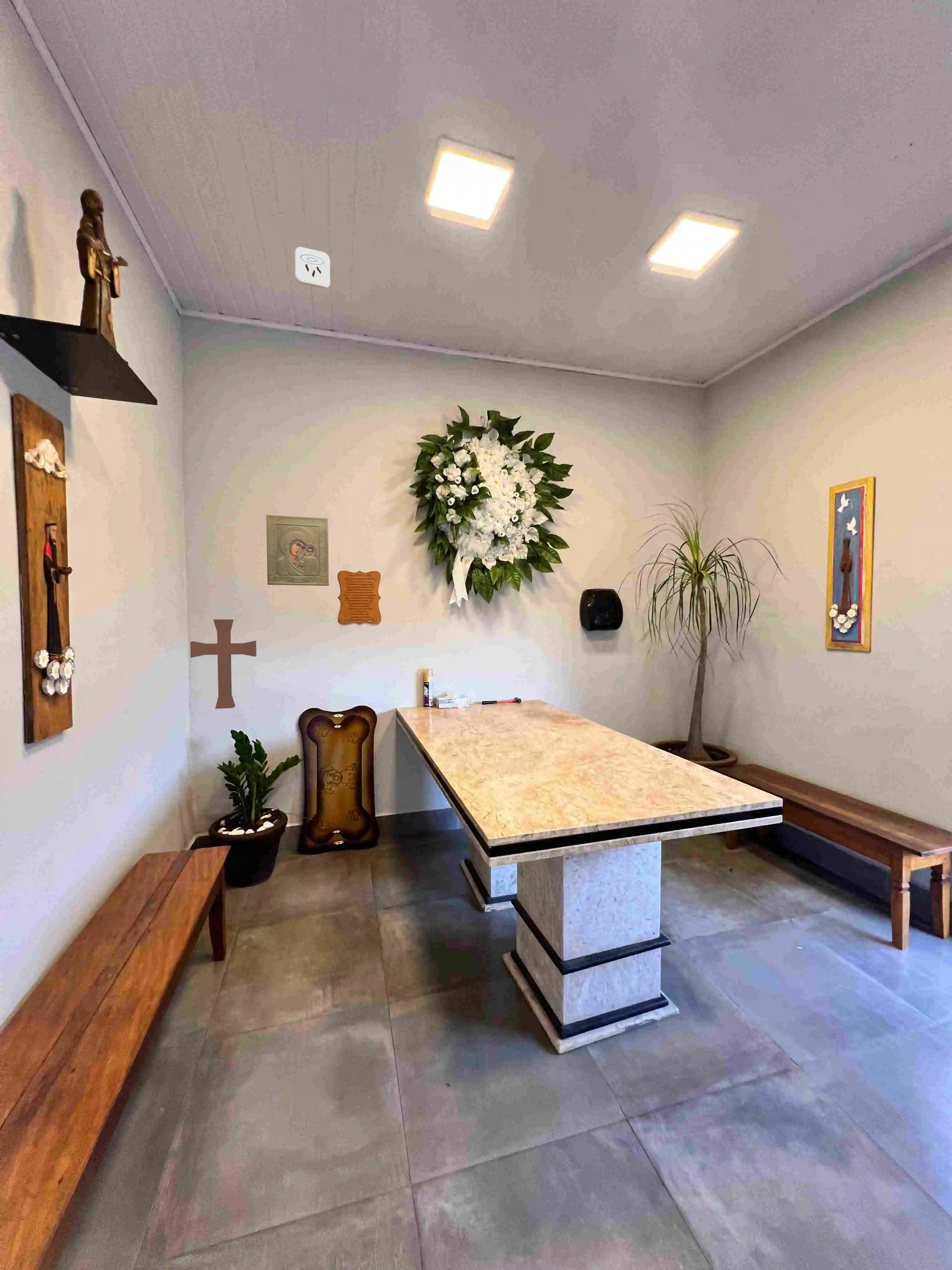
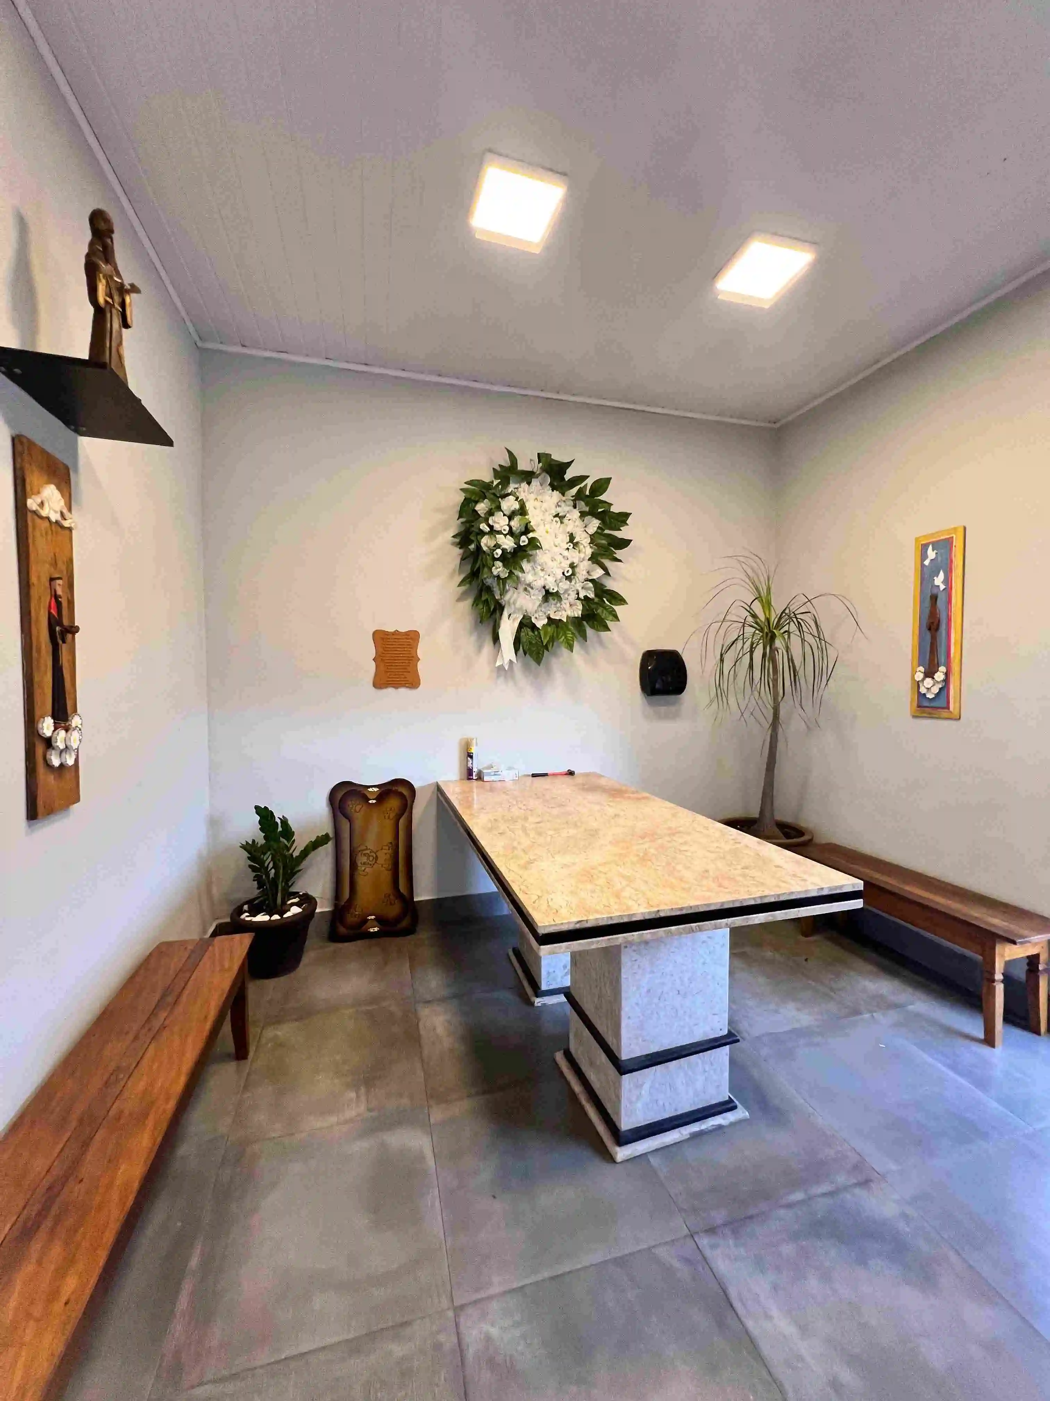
- smoke detector [294,246,331,289]
- decorative cross [190,619,257,709]
- religious icon [266,514,329,586]
